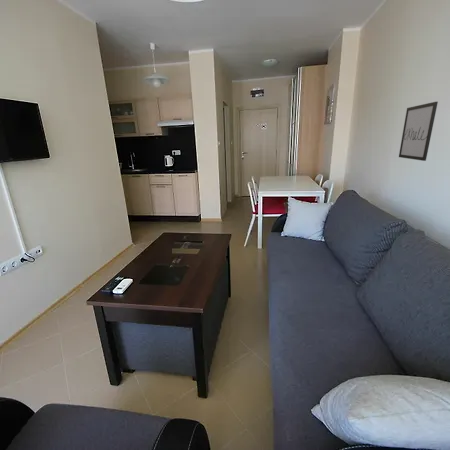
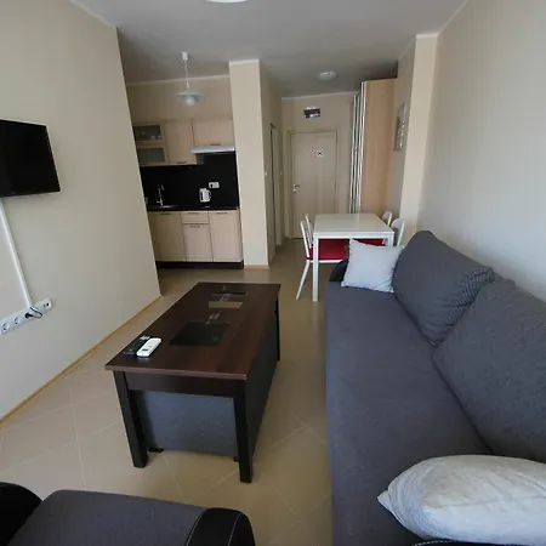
- wall art [398,101,439,162]
